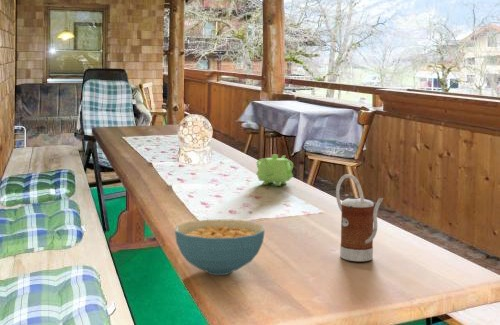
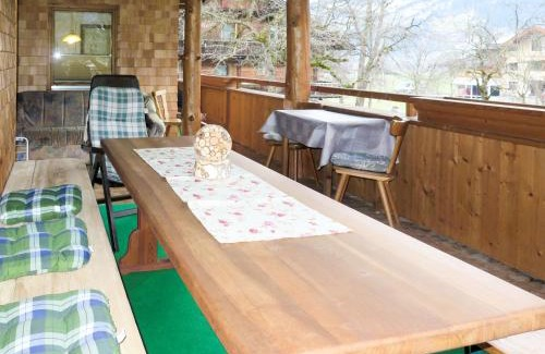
- kettle [335,173,384,262]
- cereal bowl [174,219,266,276]
- teapot [256,154,294,187]
